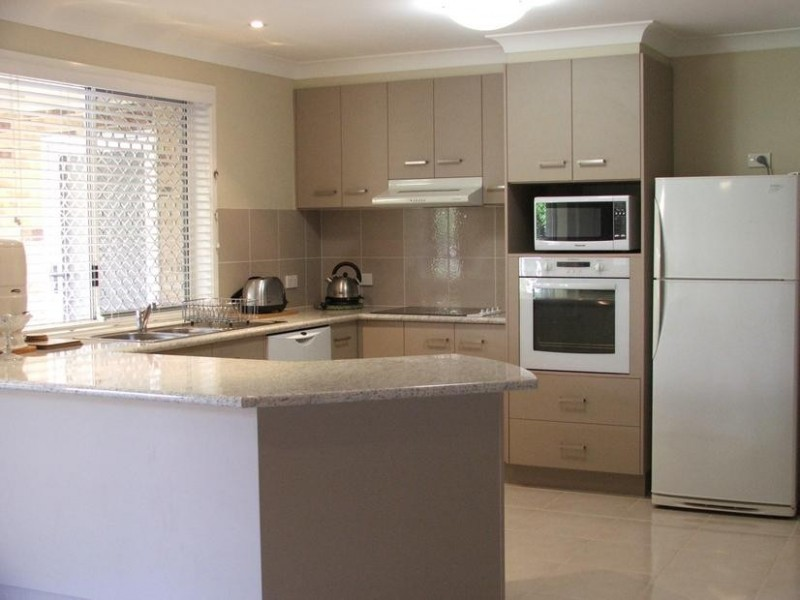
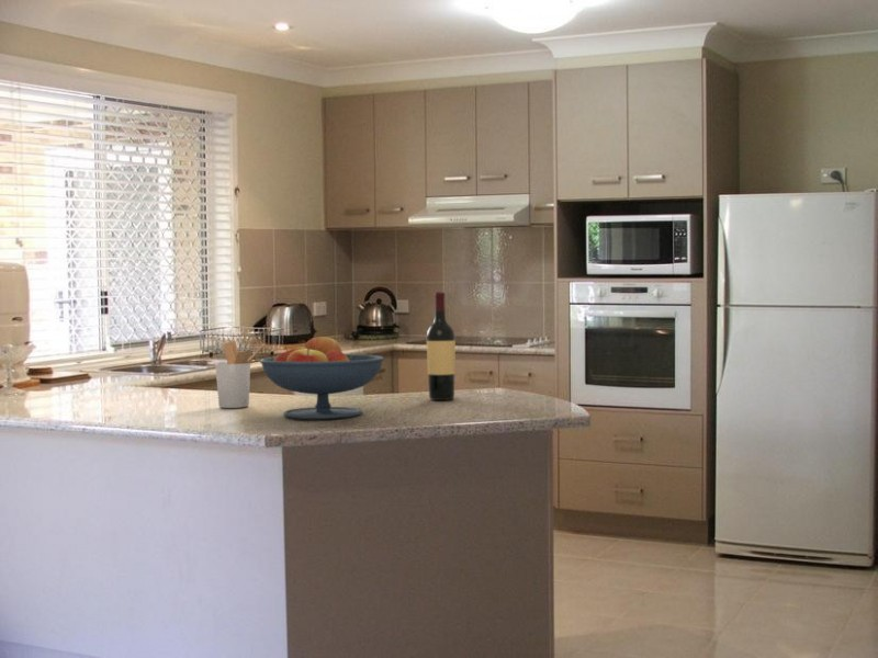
+ fruit bowl [259,336,385,420]
+ utensil holder [214,340,267,409]
+ wine bottle [426,291,457,401]
